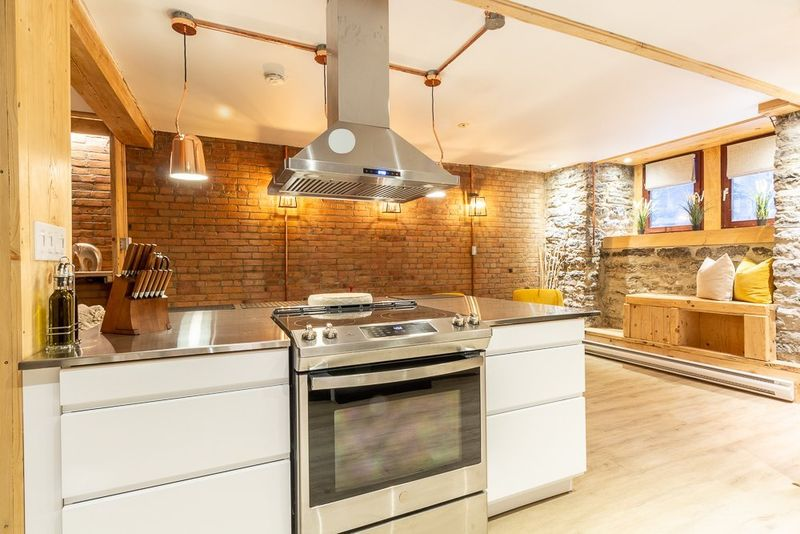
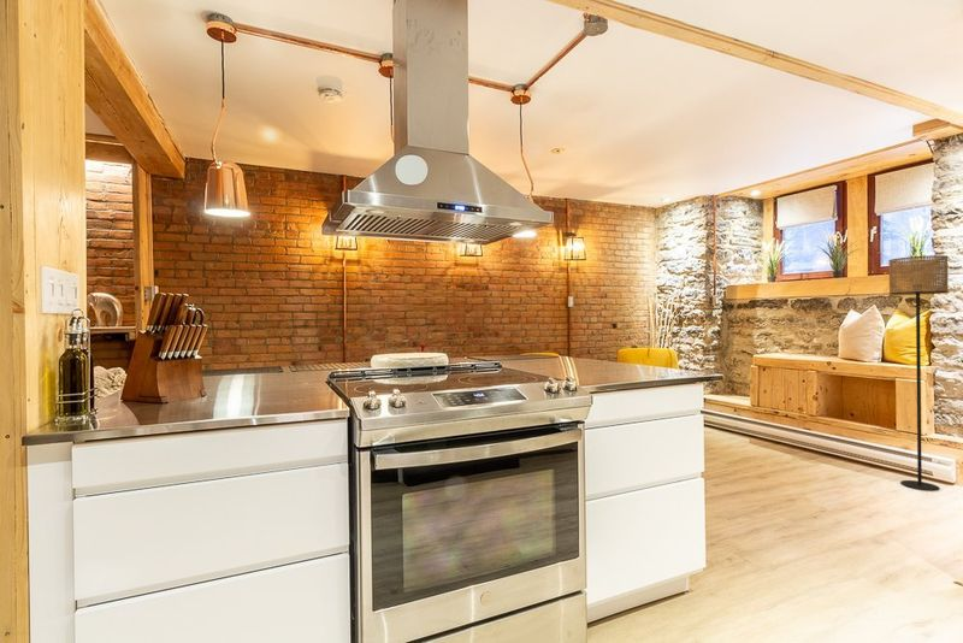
+ floor lamp [887,254,950,492]
